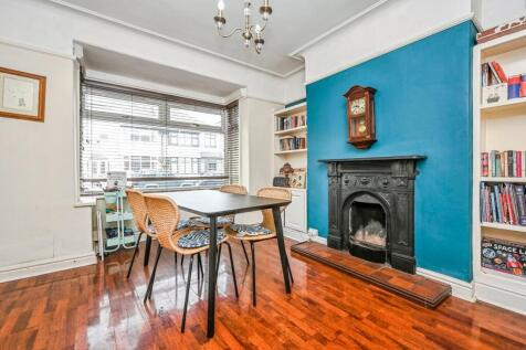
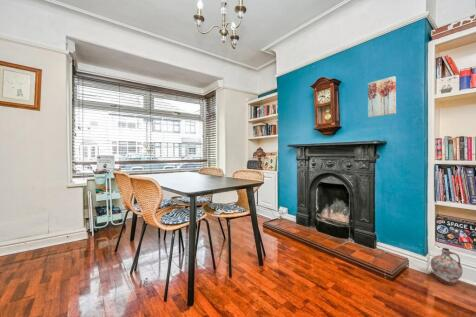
+ ceramic jug [430,247,464,286]
+ wall art [367,75,397,118]
